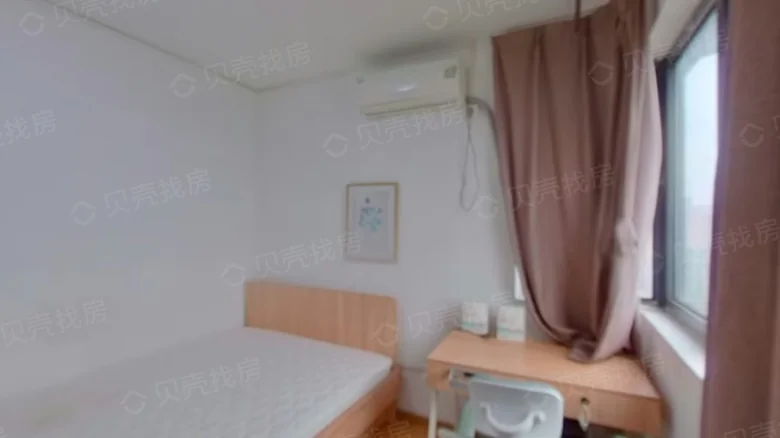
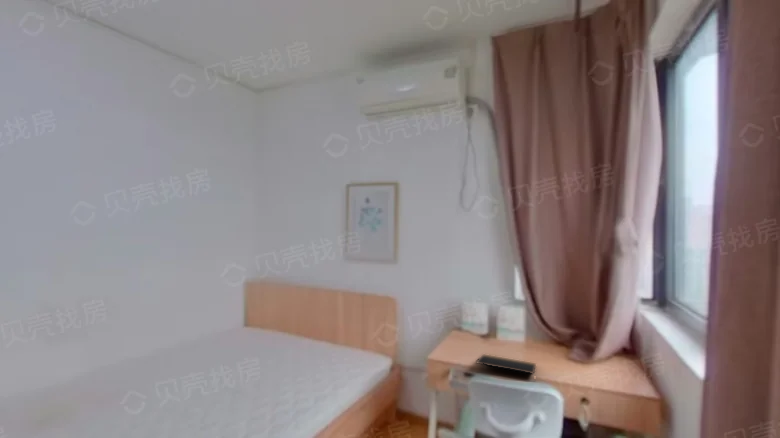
+ notepad [476,353,537,383]
